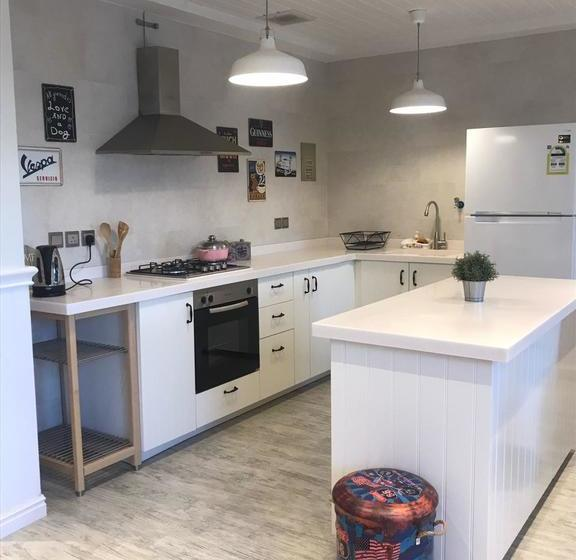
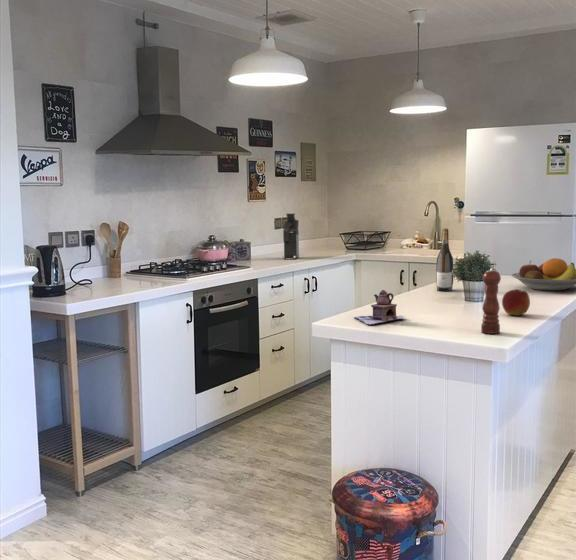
+ coffee maker [282,213,300,260]
+ wine bottle [435,227,454,292]
+ fruit bowl [510,257,576,291]
+ pepper mill [480,265,502,335]
+ teapot [353,289,406,326]
+ apple [501,288,531,317]
